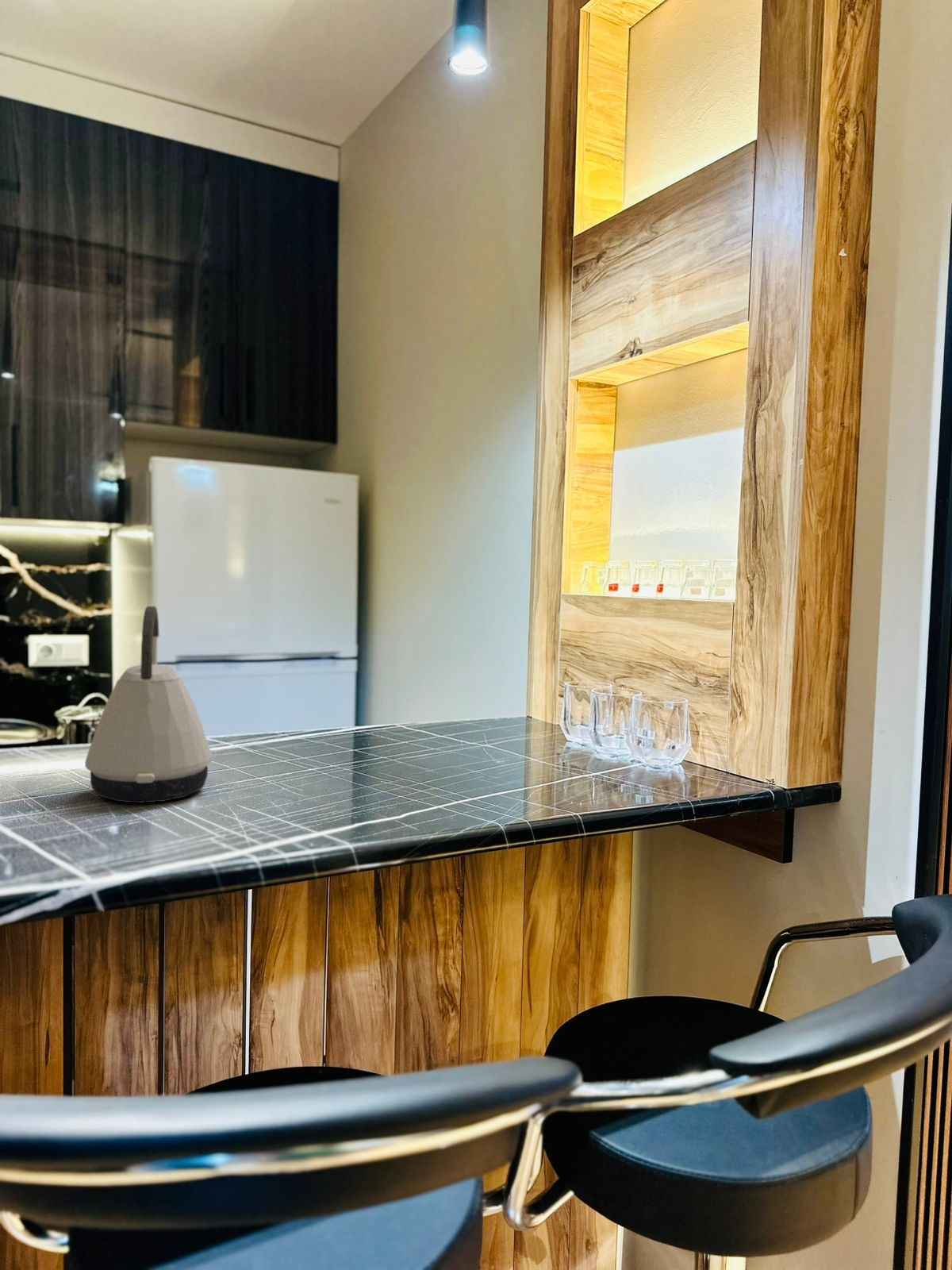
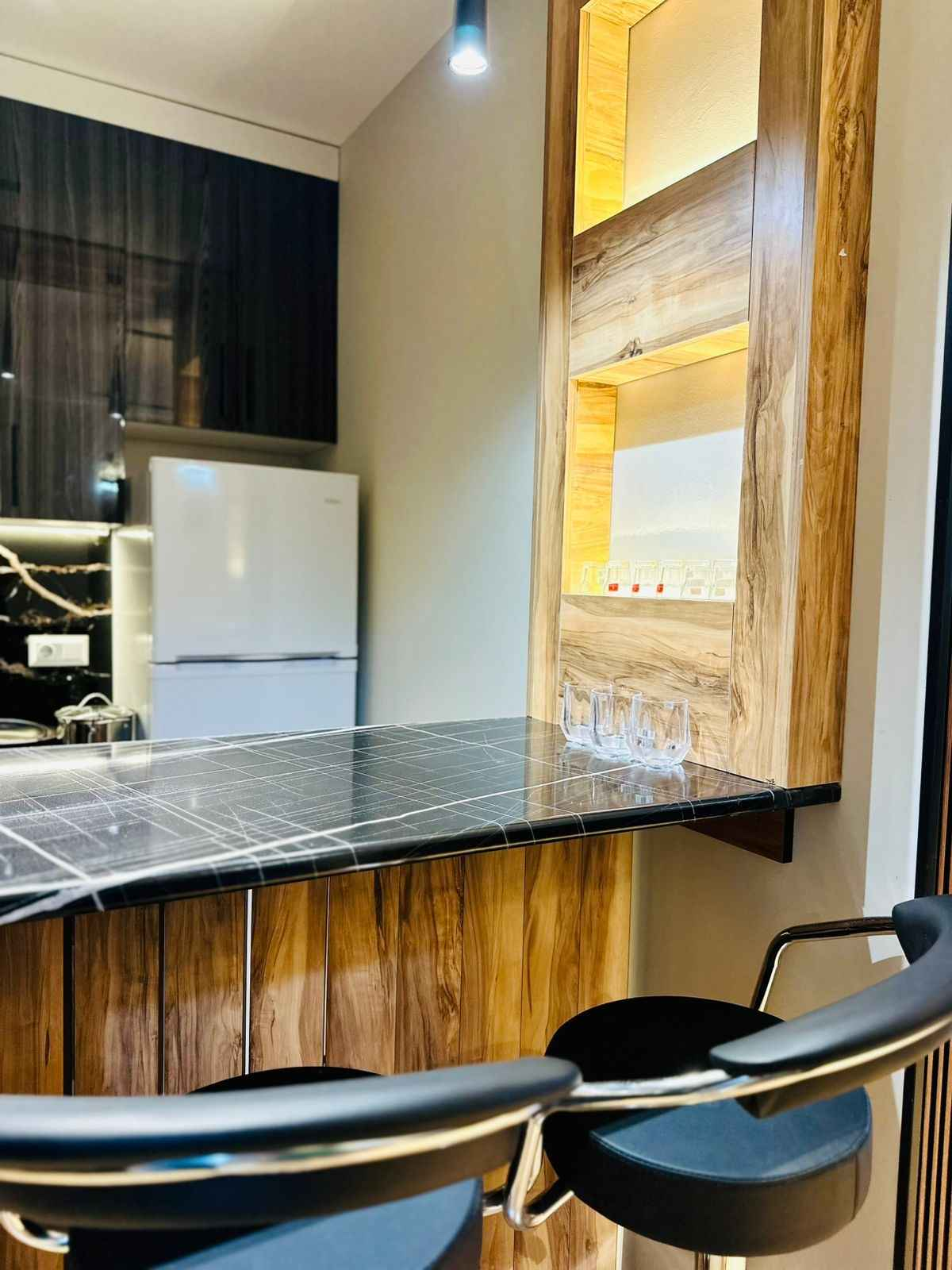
- kettle [84,606,213,804]
